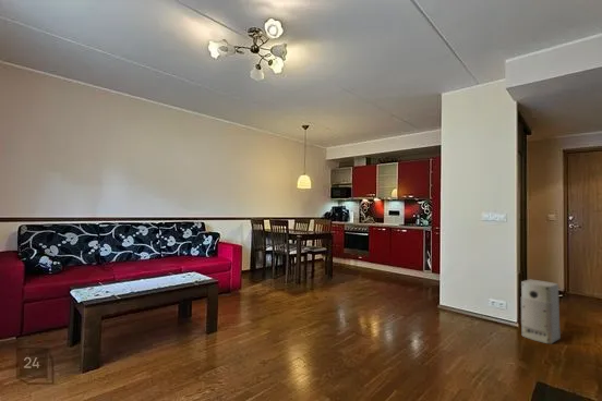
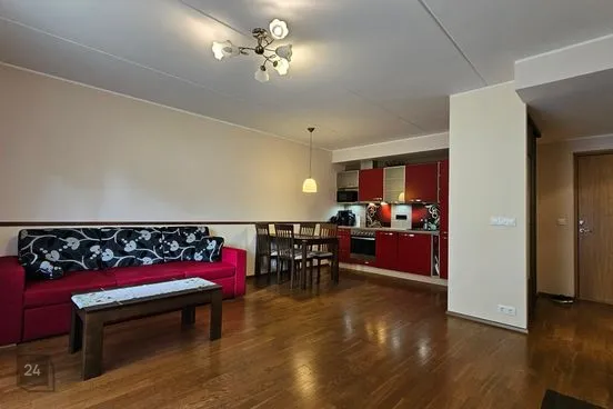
- air purifier [520,279,562,344]
